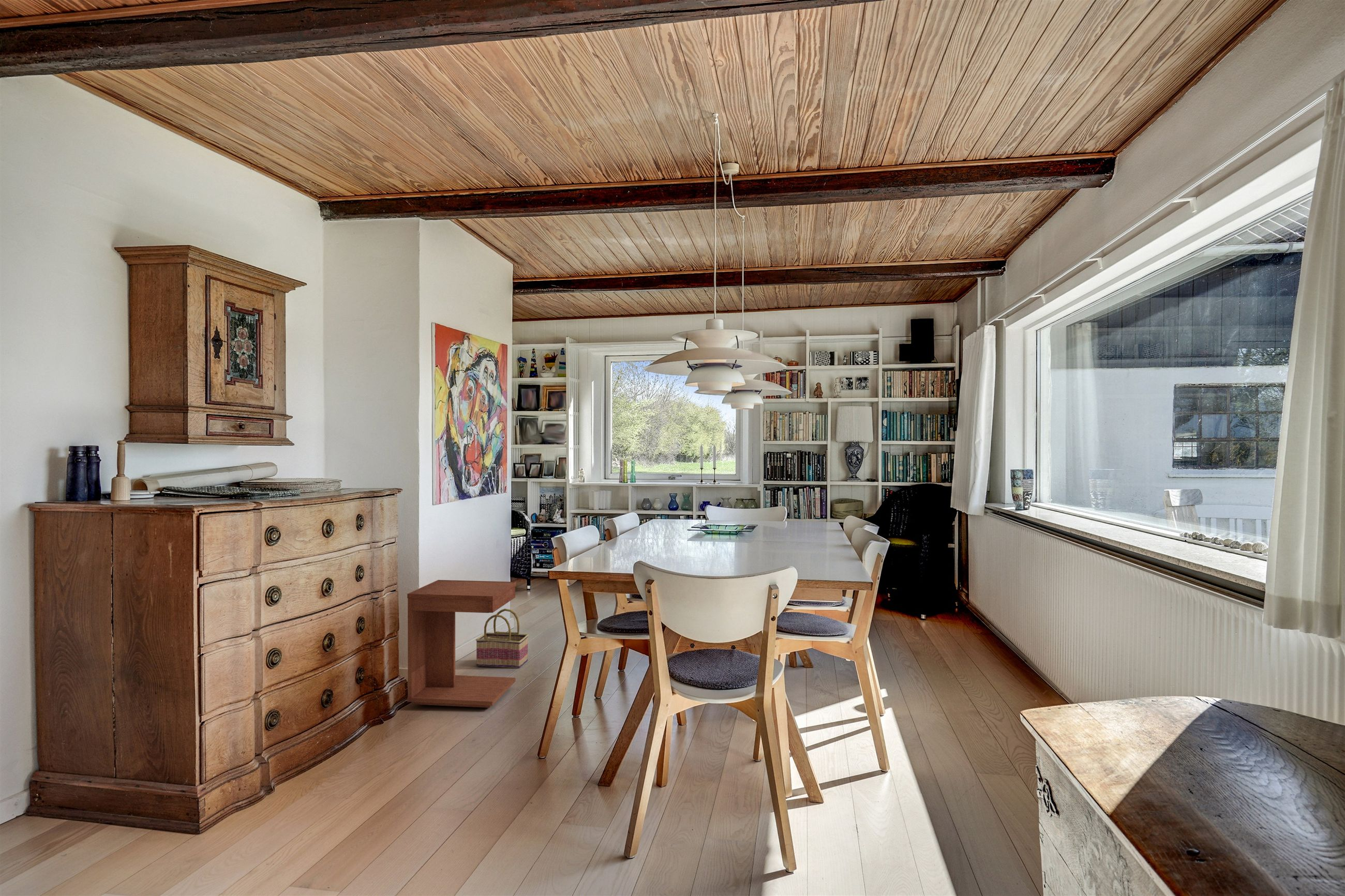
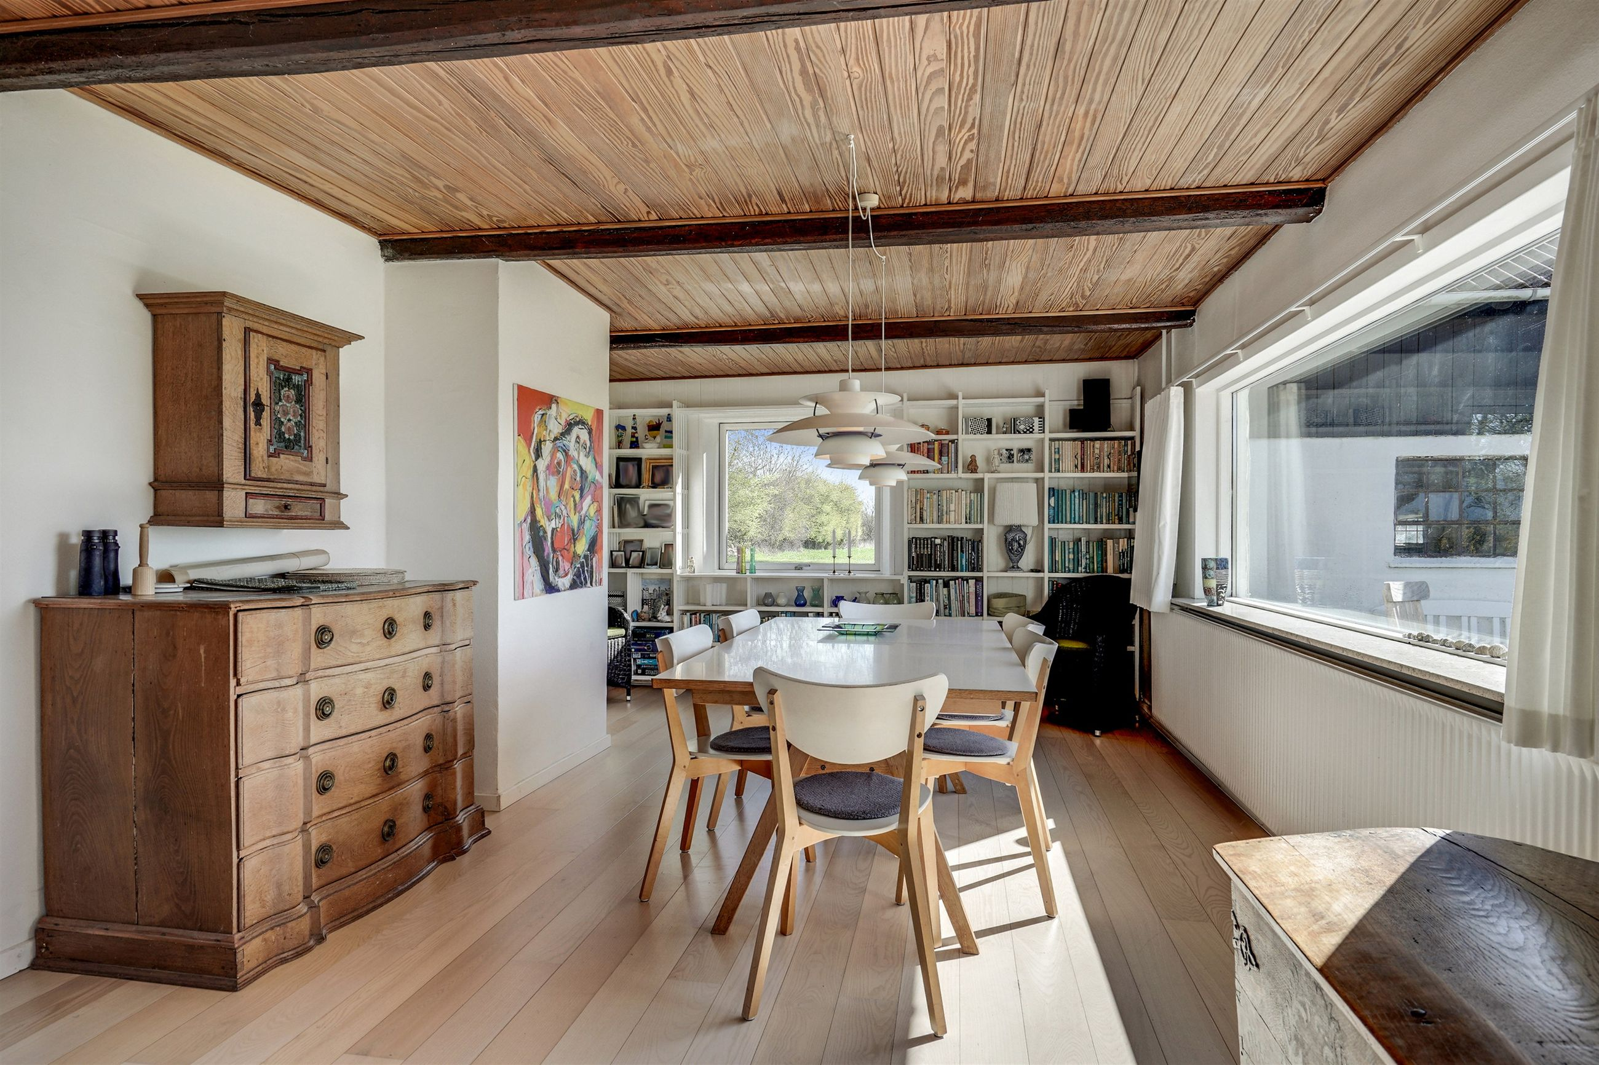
- basket [475,608,529,669]
- side table [407,580,517,708]
